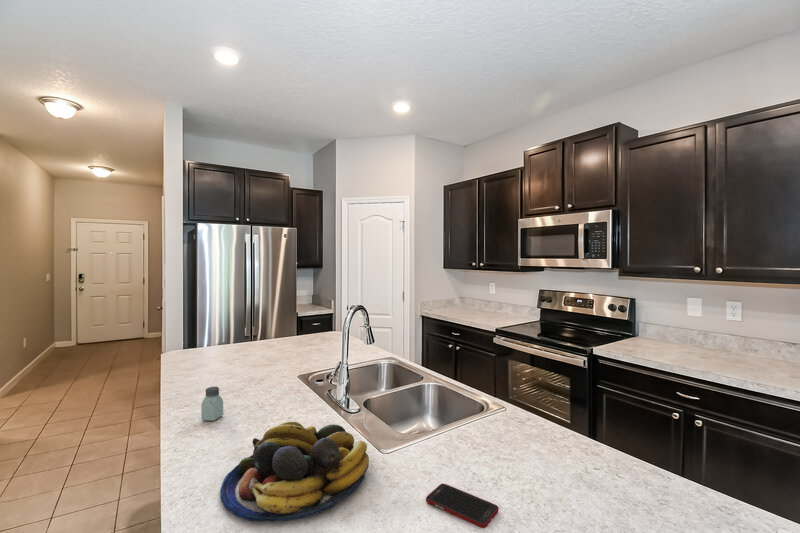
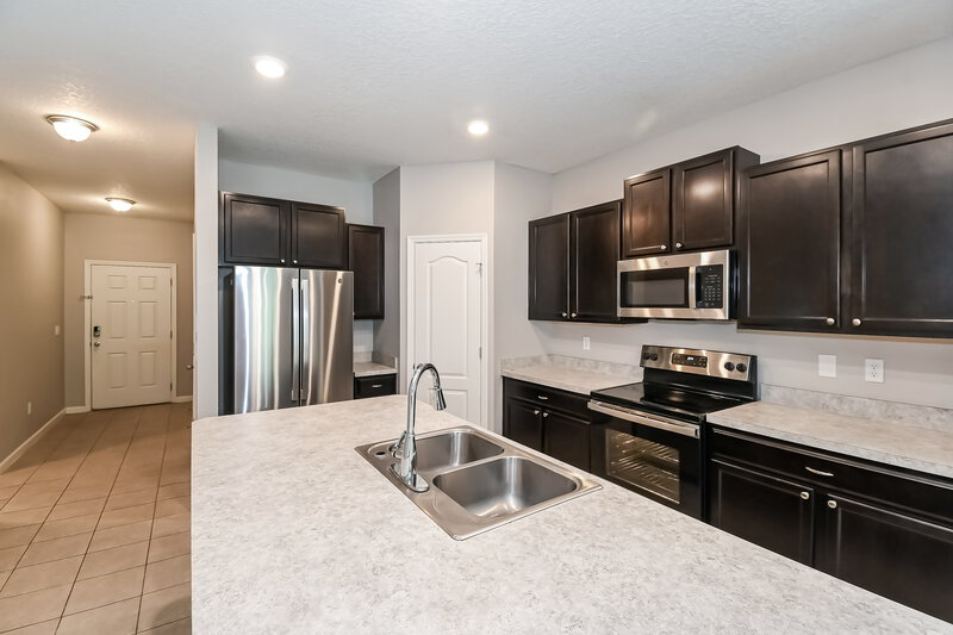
- saltshaker [200,386,224,422]
- fruit bowl [219,421,370,522]
- cell phone [425,483,500,529]
